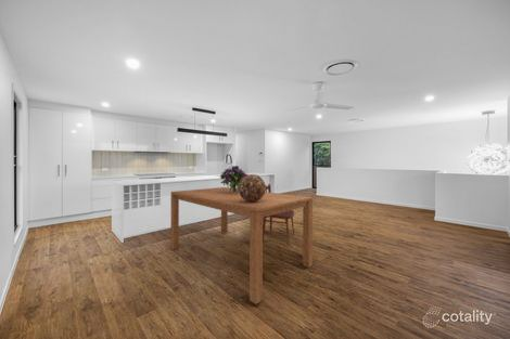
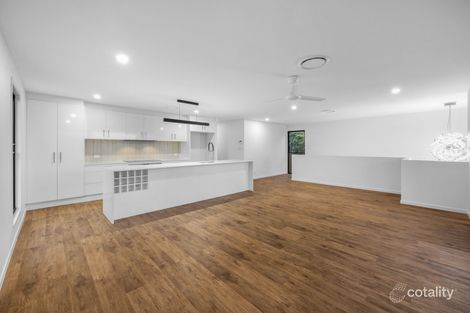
- dining chair [263,183,295,245]
- bouquet [219,165,248,193]
- decorative sphere [239,173,267,201]
- dining table [170,186,314,305]
